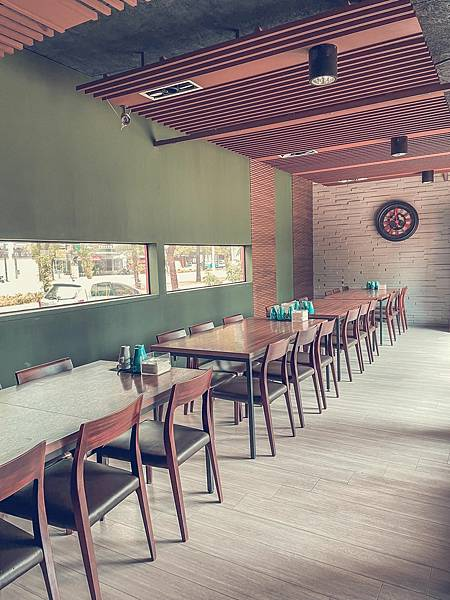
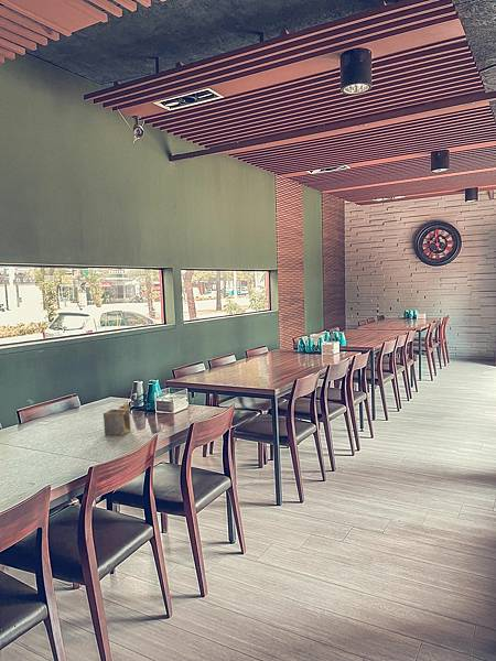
+ napkin holder [103,401,132,436]
